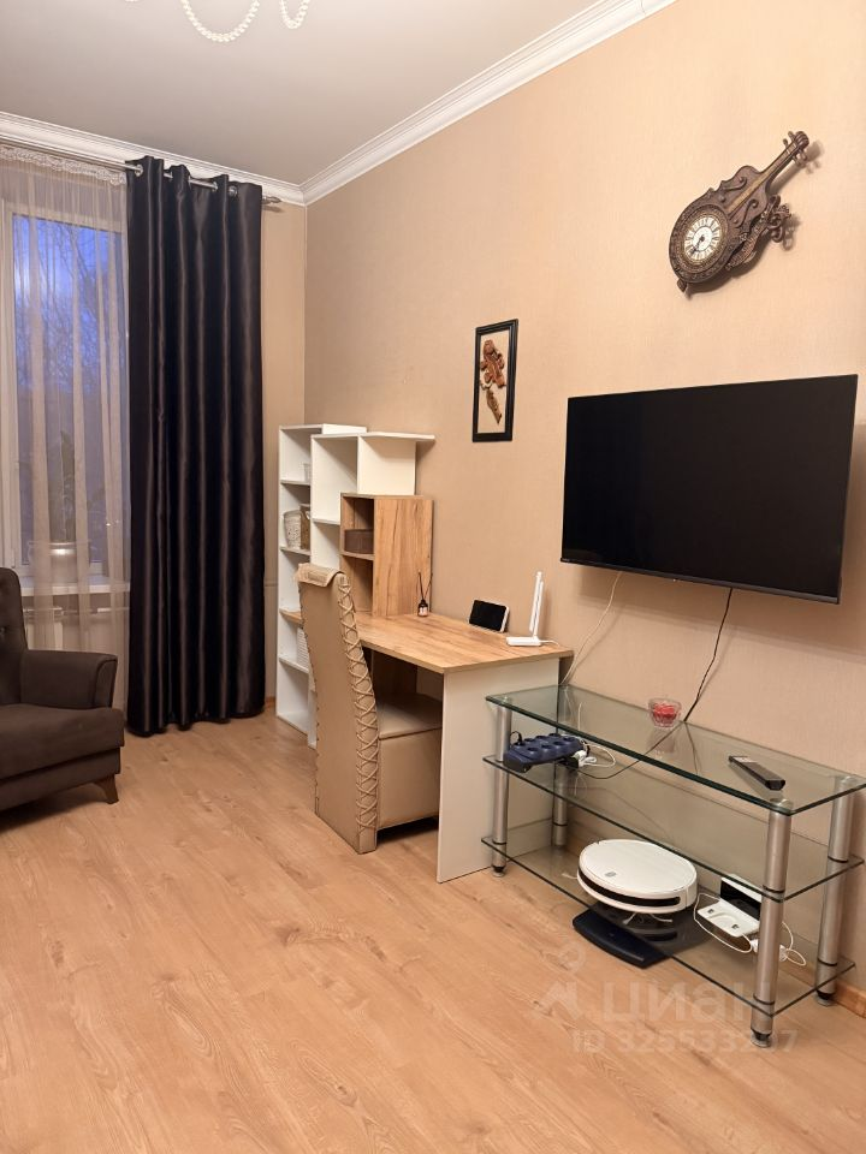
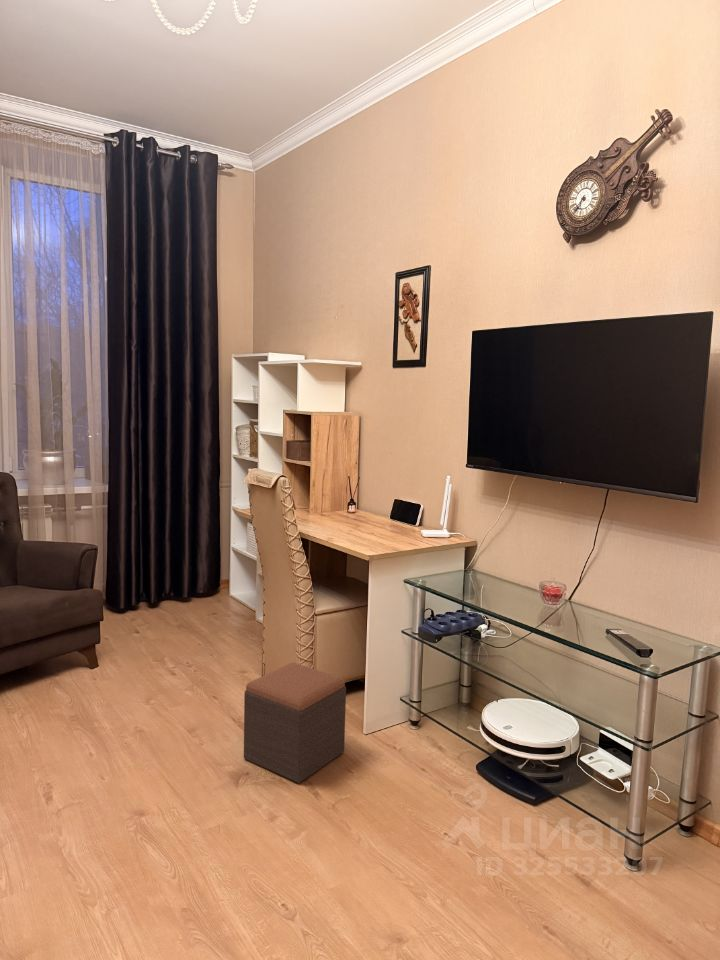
+ footstool [243,662,347,784]
